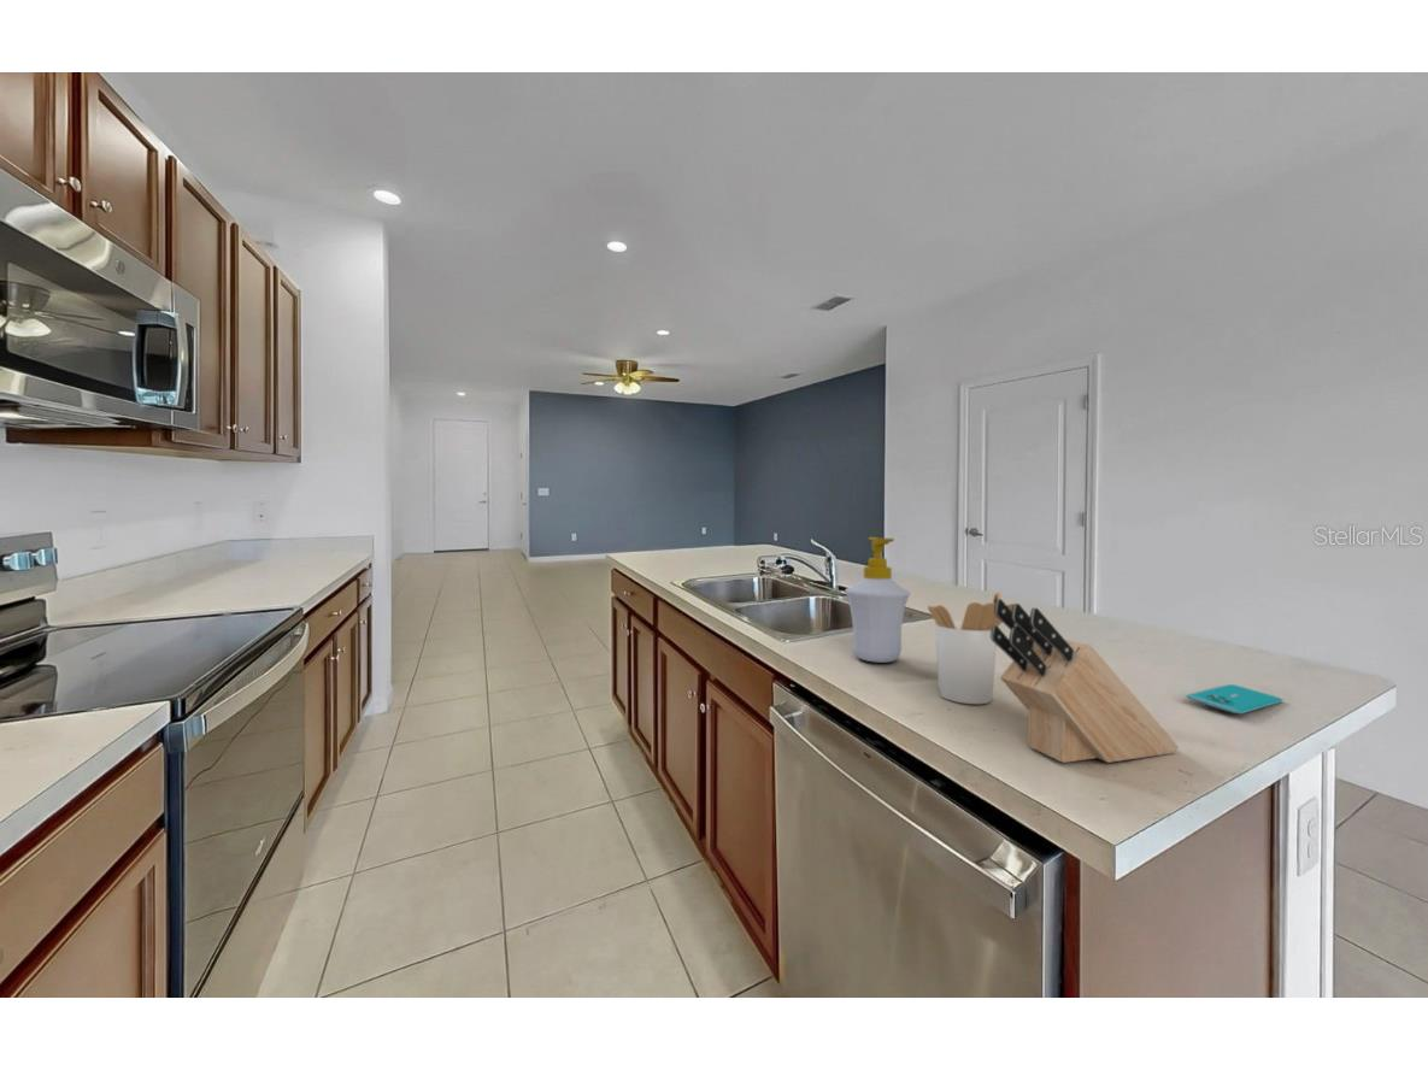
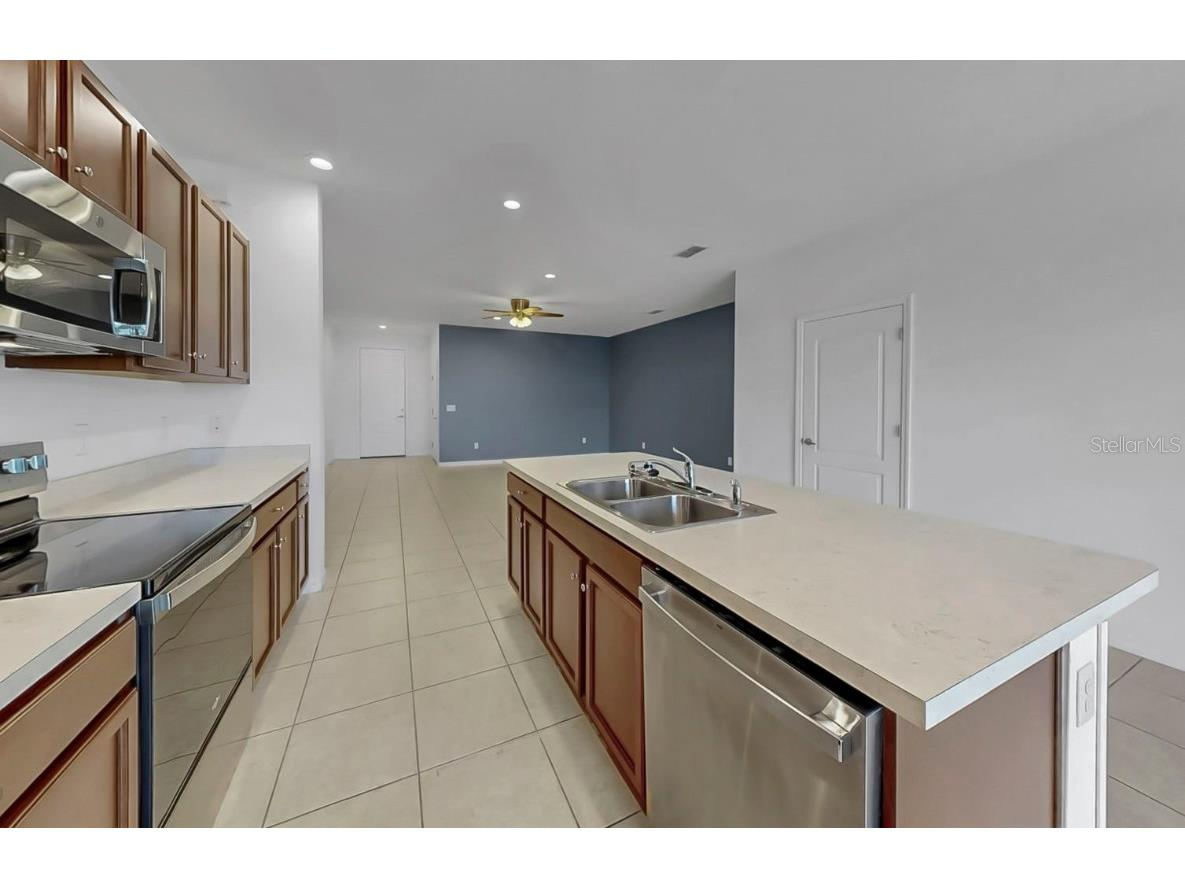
- knife block [991,598,1180,764]
- smartphone [1185,683,1285,716]
- utensil holder [927,590,1015,705]
- soap bottle [844,536,911,664]
